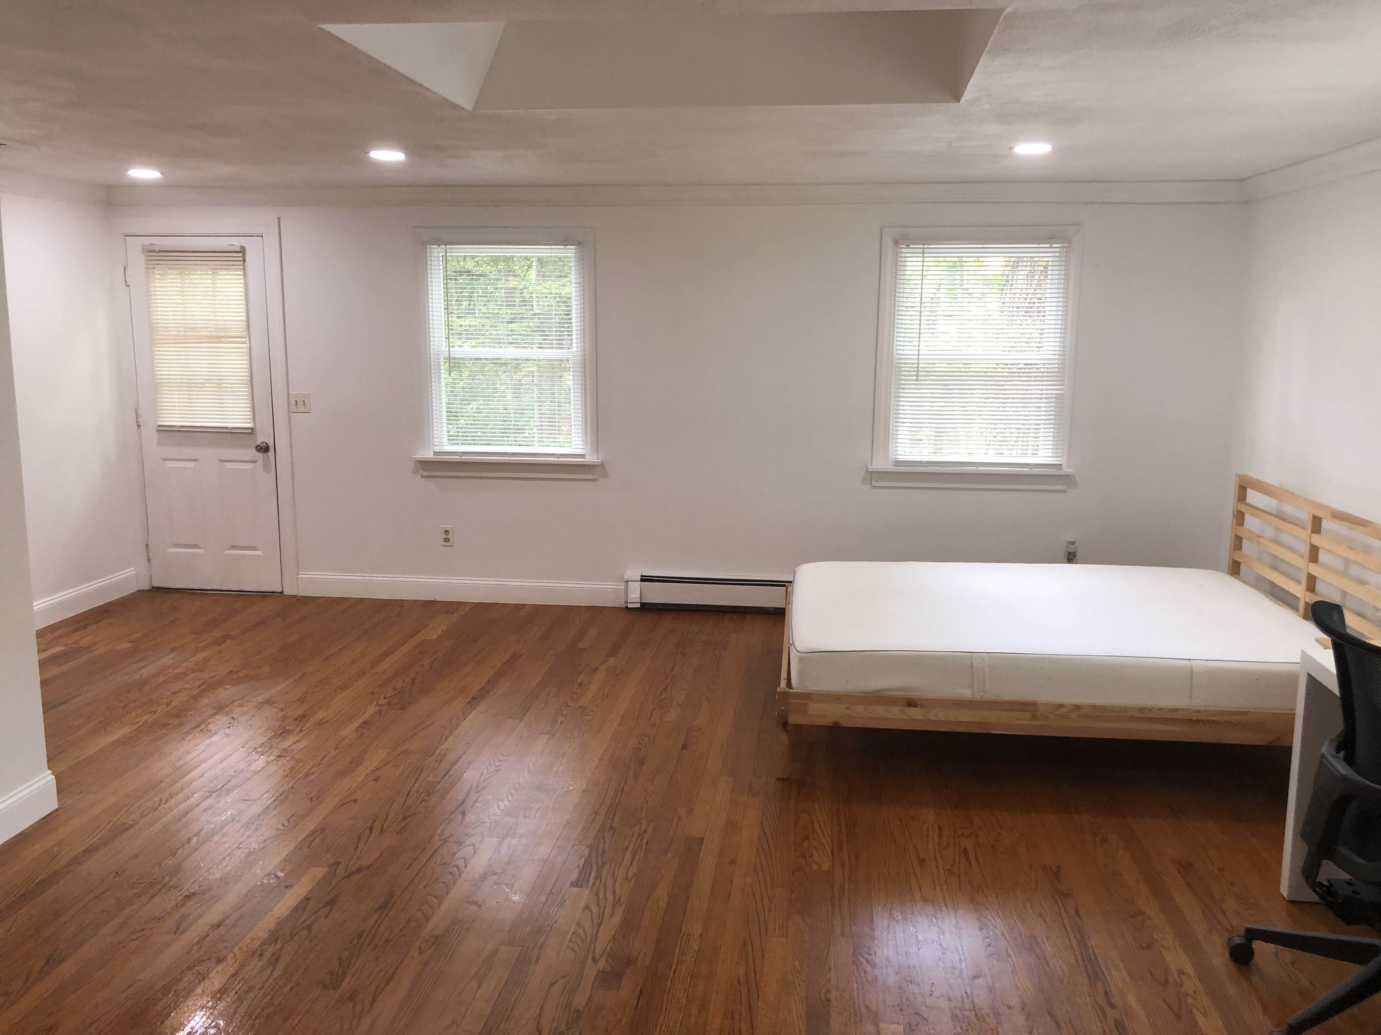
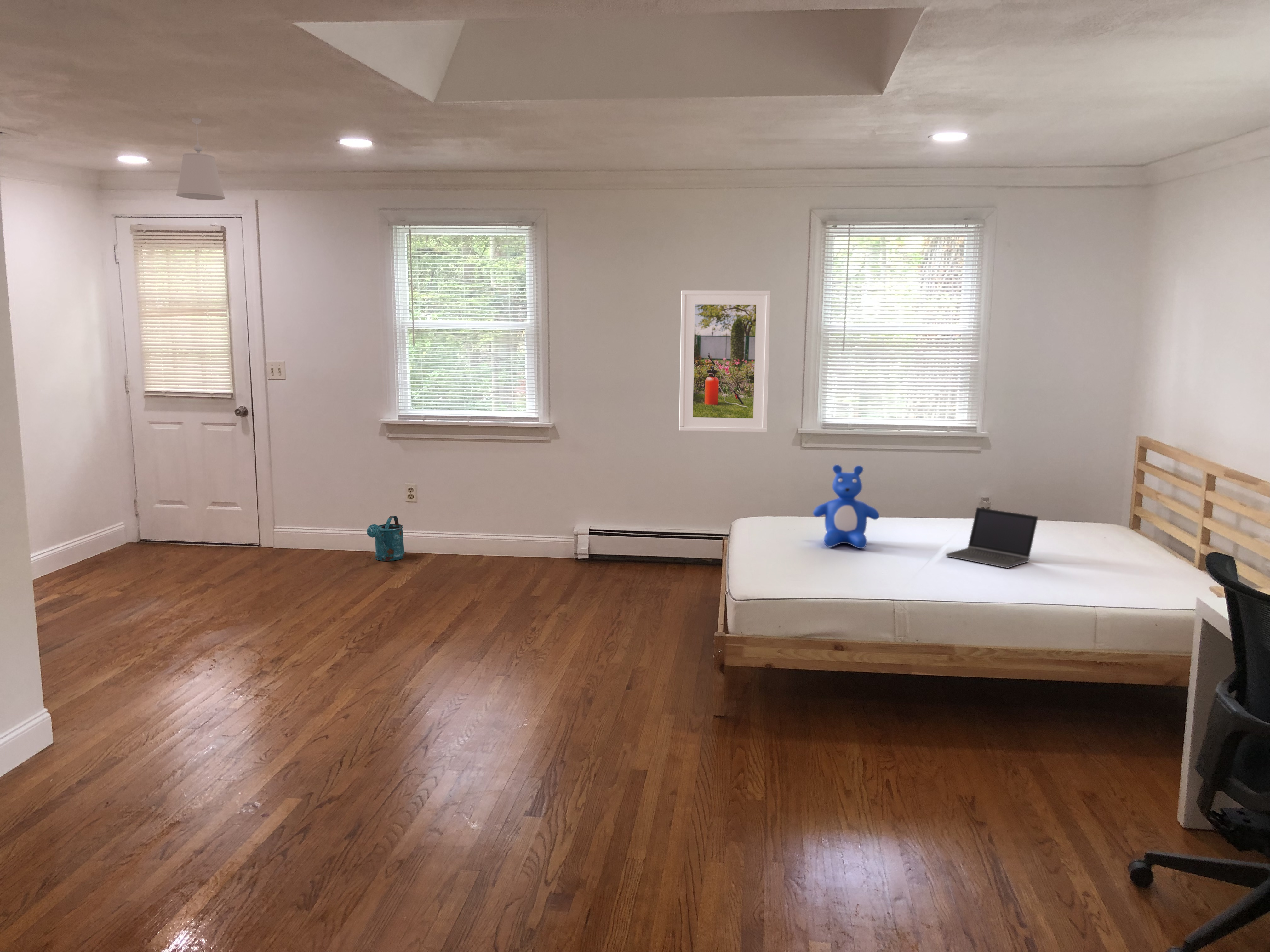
+ pendant light [176,117,226,201]
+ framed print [679,290,771,433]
+ watering can [367,515,405,561]
+ laptop computer [946,507,1038,569]
+ teddy bear [813,464,880,549]
